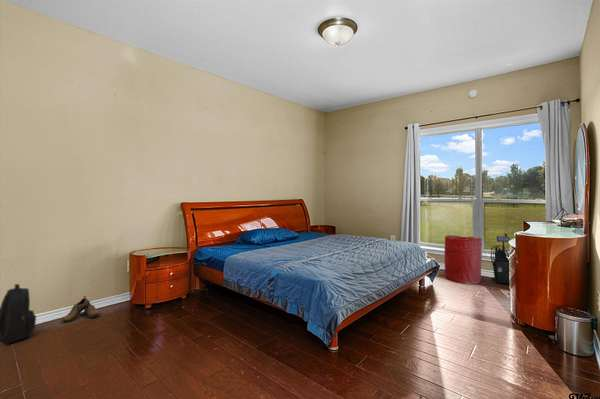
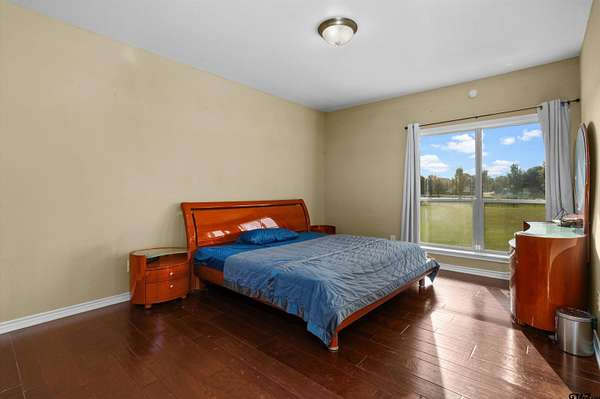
- backpack [0,283,37,345]
- laundry hamper [443,234,483,285]
- vacuum cleaner [490,233,511,285]
- shoe [62,295,101,323]
